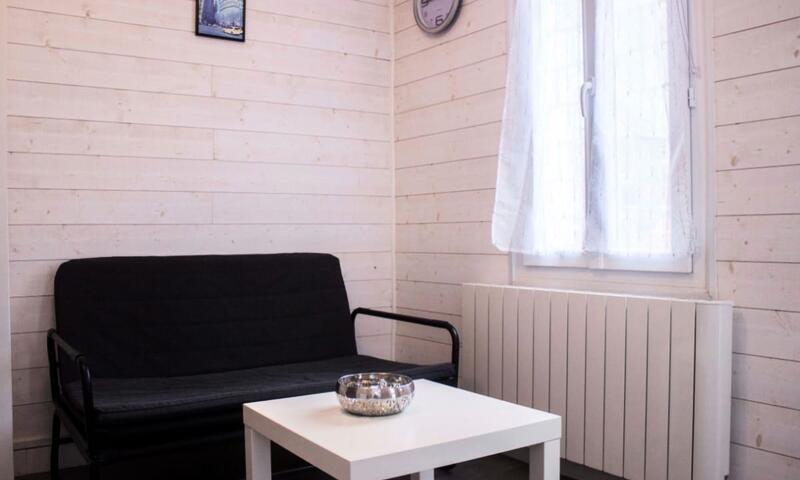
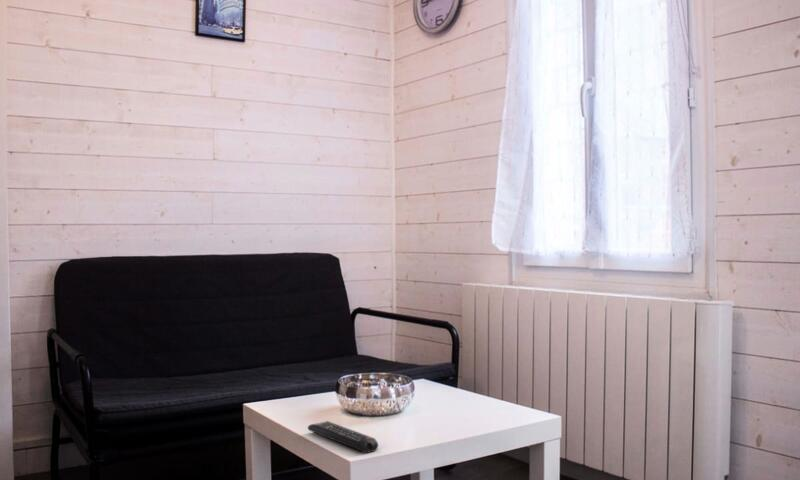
+ remote control [307,420,379,454]
